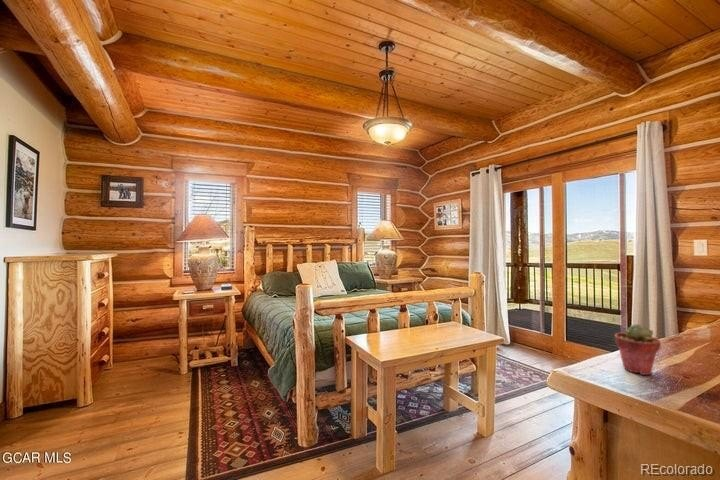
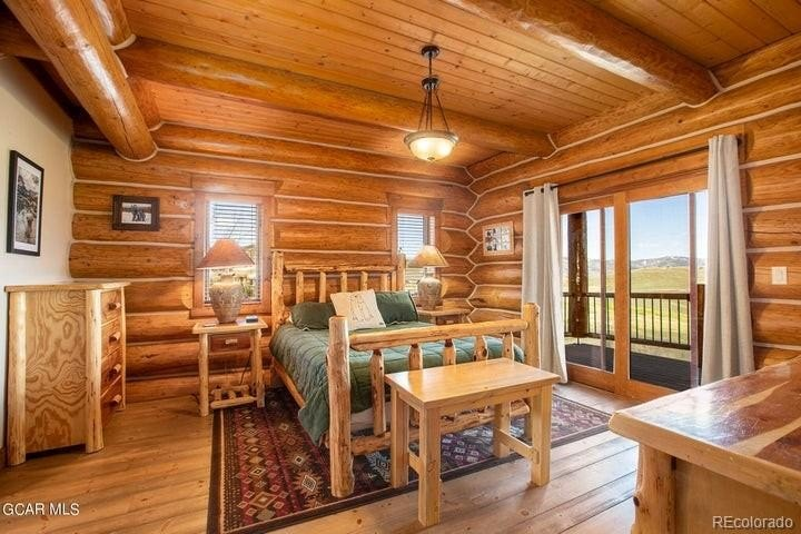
- potted succulent [614,323,662,376]
